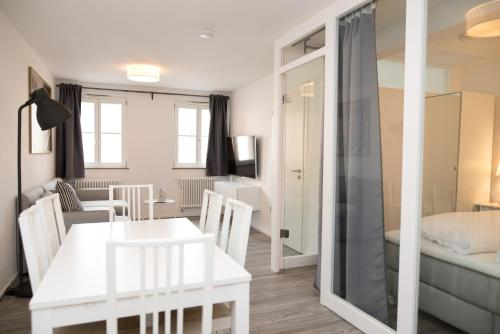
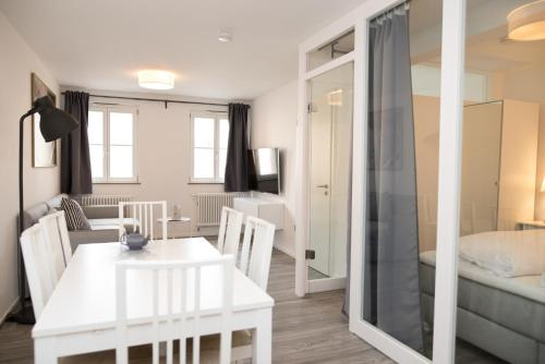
+ teapot [119,230,152,251]
